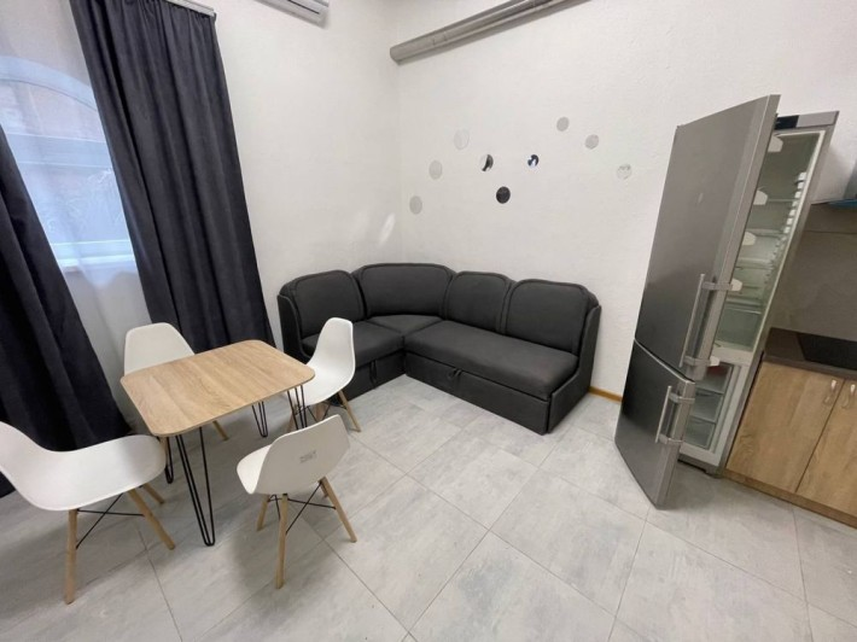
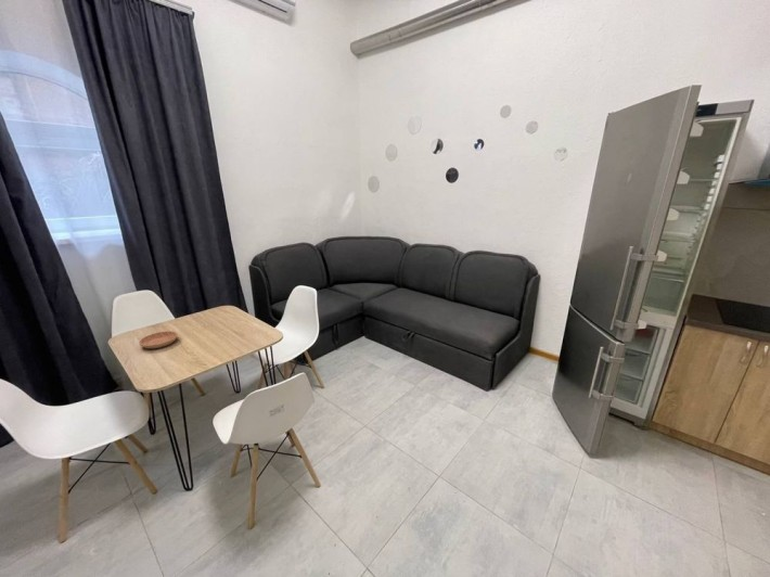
+ saucer [138,330,179,349]
